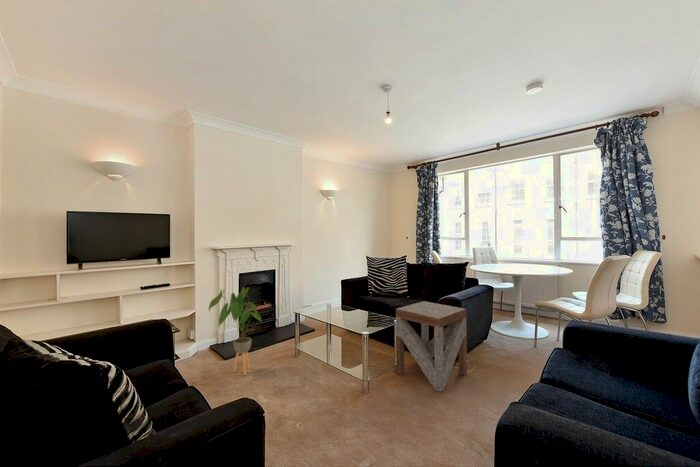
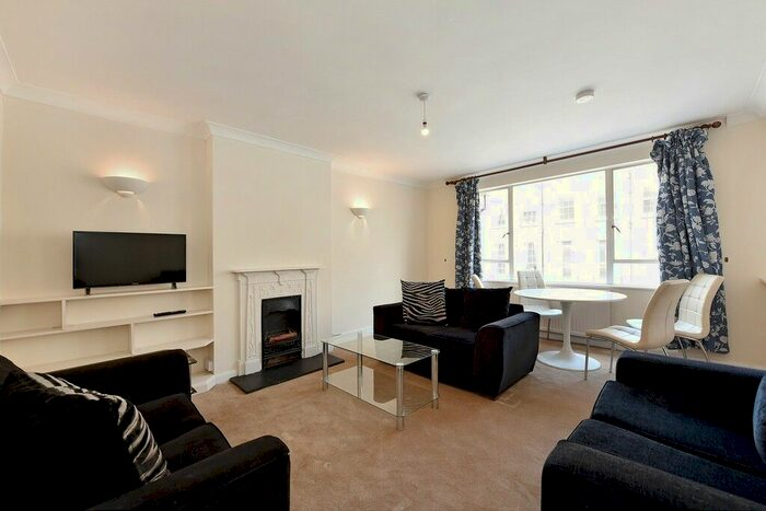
- side table [395,300,468,393]
- house plant [208,286,262,376]
